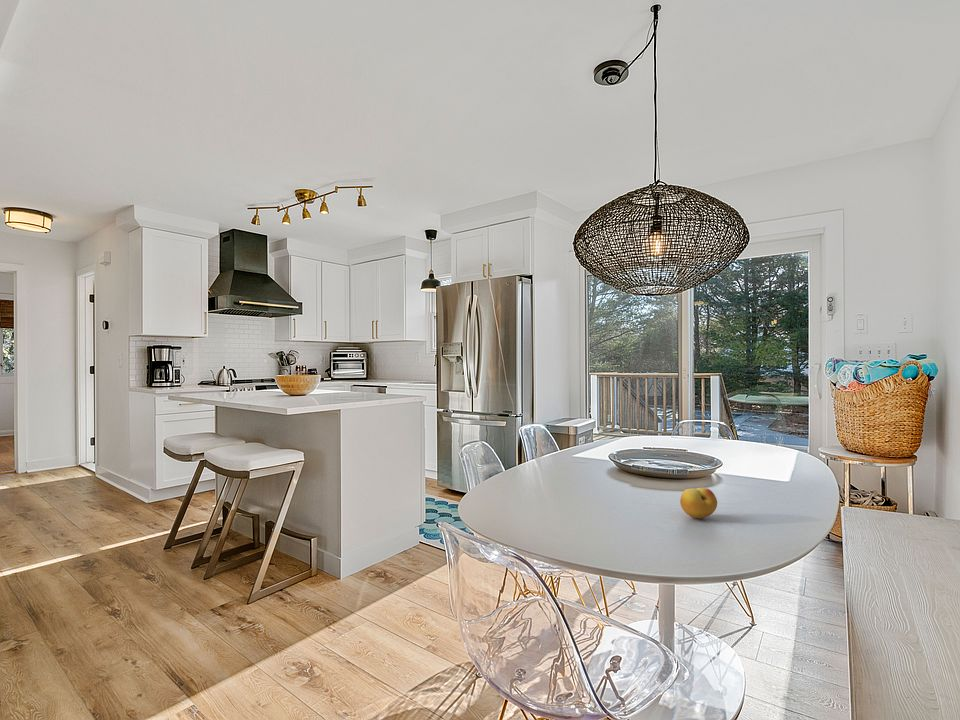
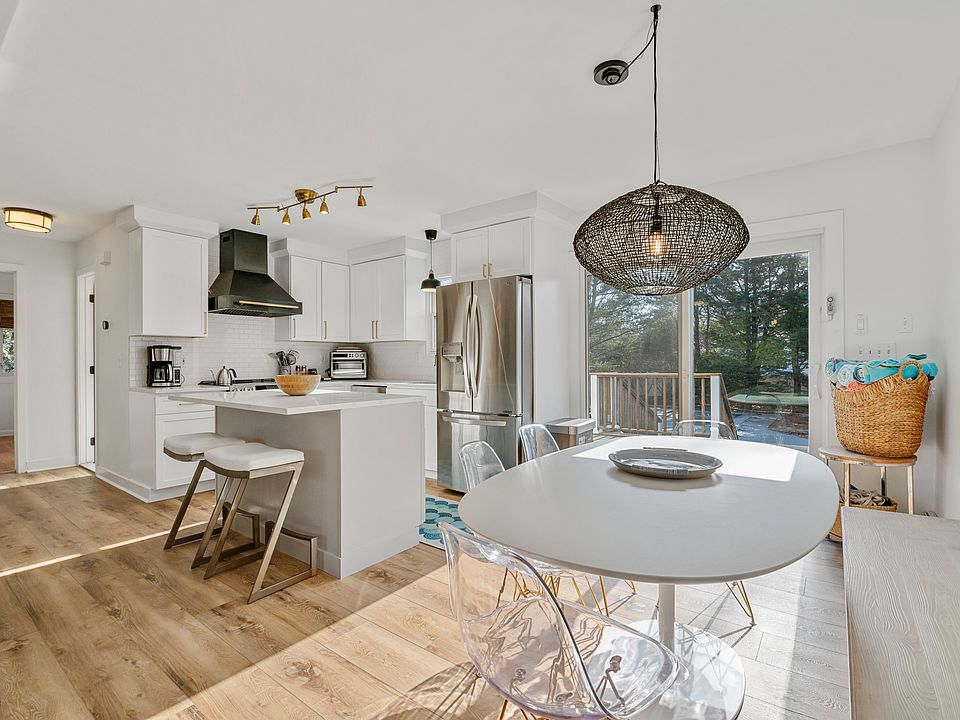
- fruit [679,487,718,519]
